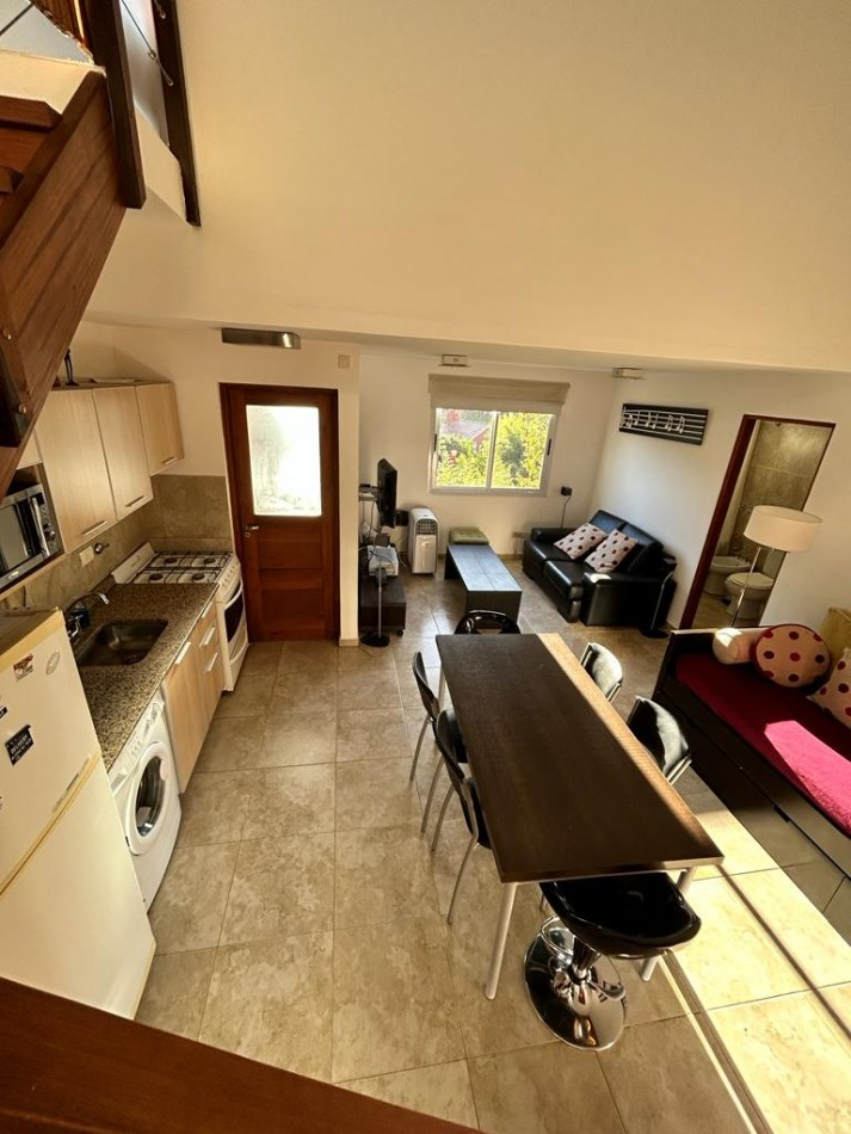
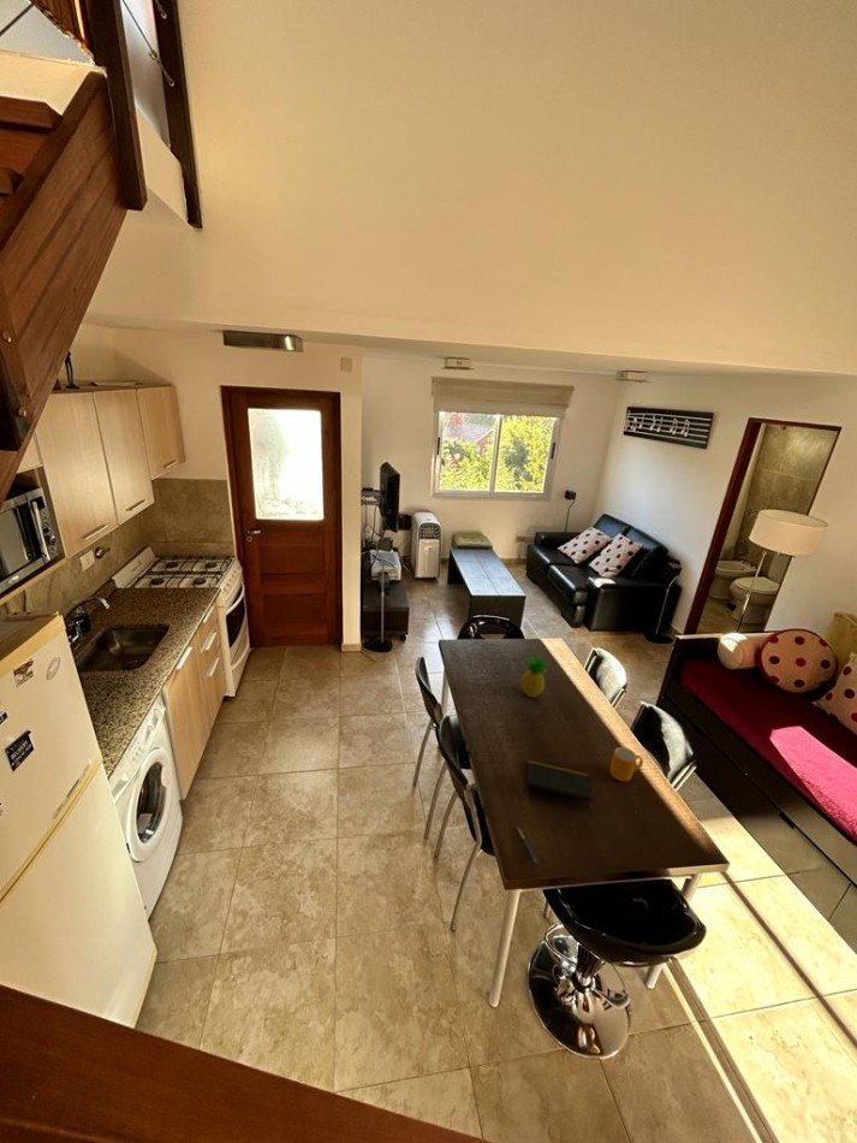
+ fruit [520,652,552,699]
+ pen [516,825,538,865]
+ mug [609,746,644,782]
+ notepad [525,758,593,803]
